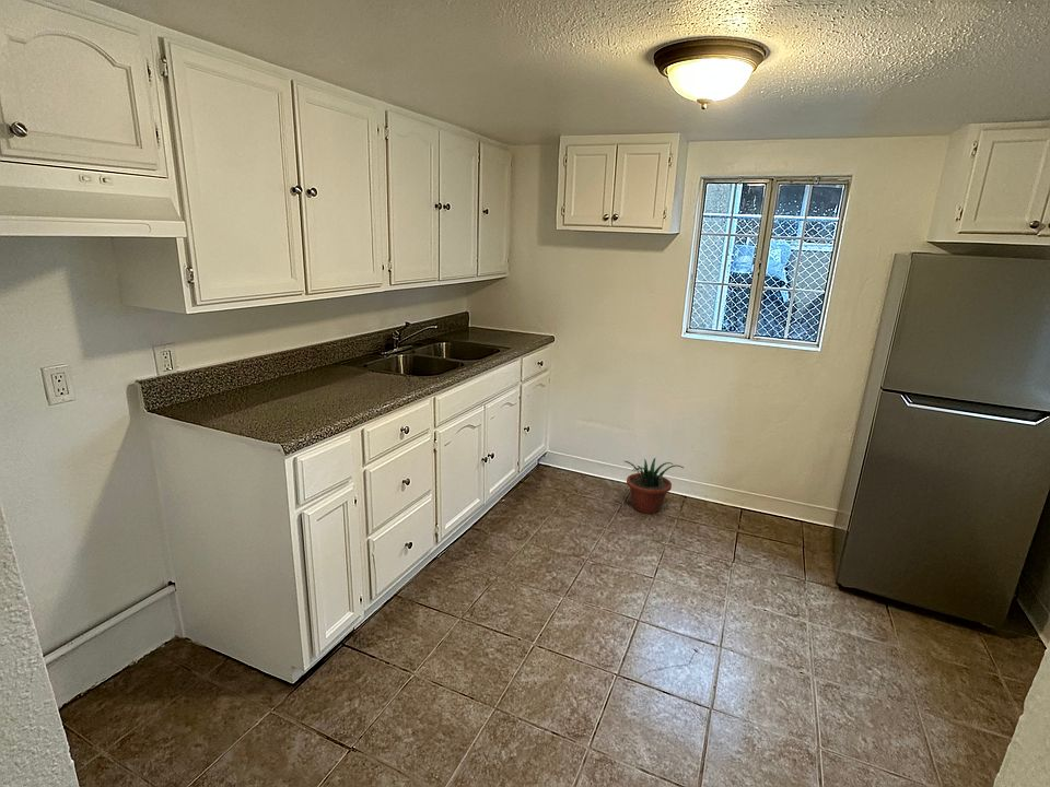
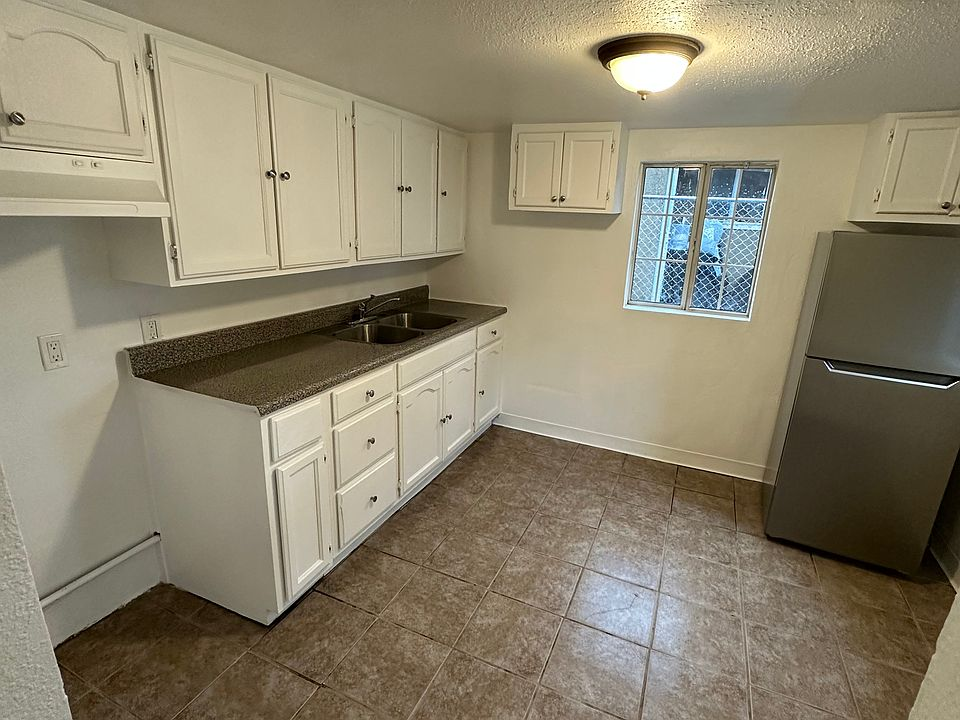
- potted plant [623,457,685,515]
